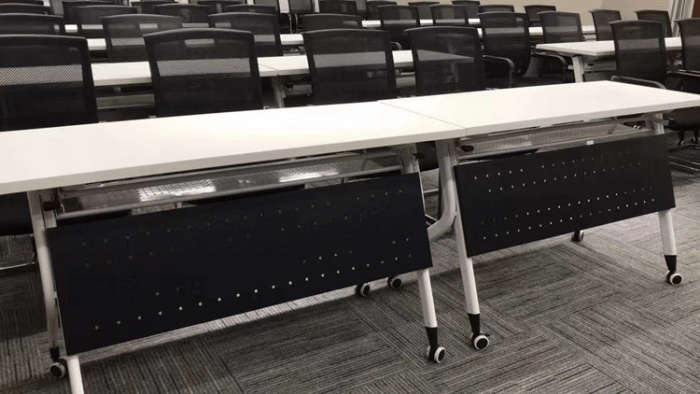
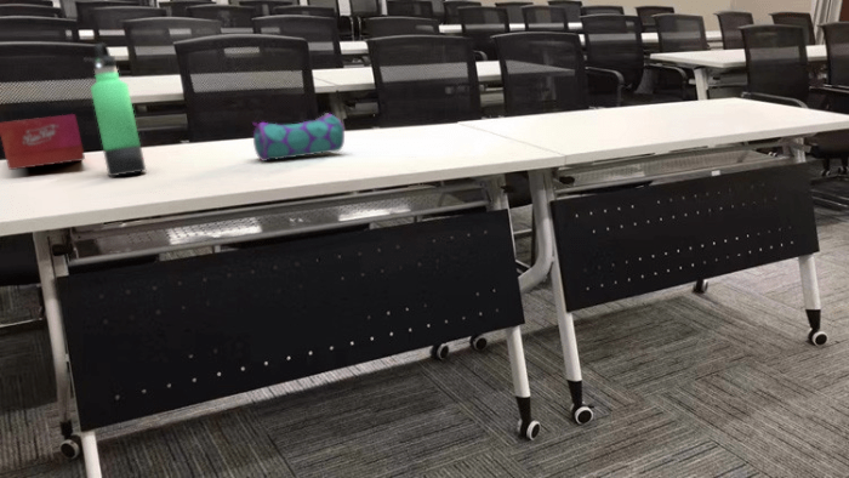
+ thermos bottle [90,41,147,177]
+ tissue box [0,113,86,171]
+ pencil case [251,112,346,163]
